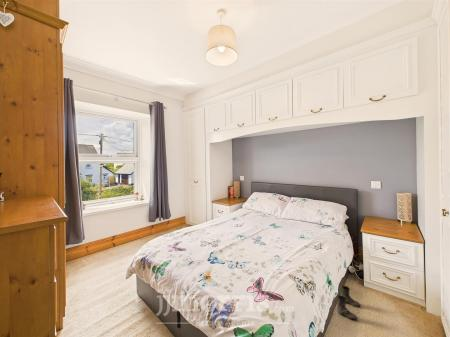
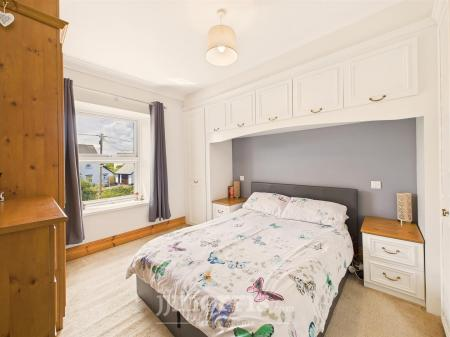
- boots [336,285,361,321]
